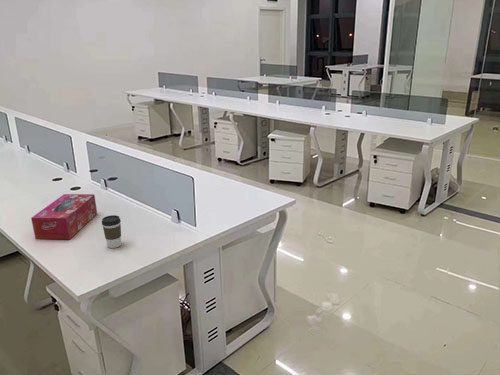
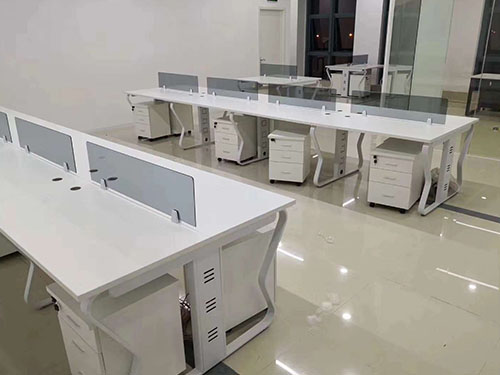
- tissue box [30,193,98,240]
- coffee cup [101,214,122,249]
